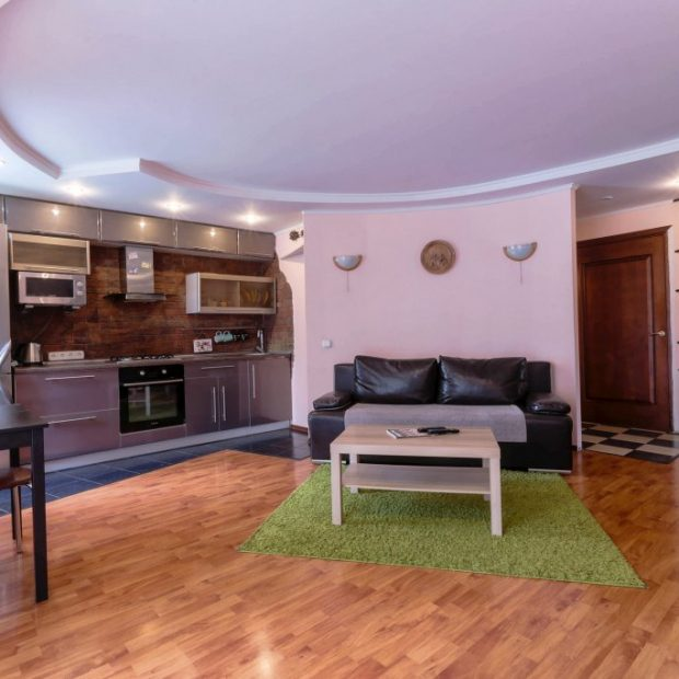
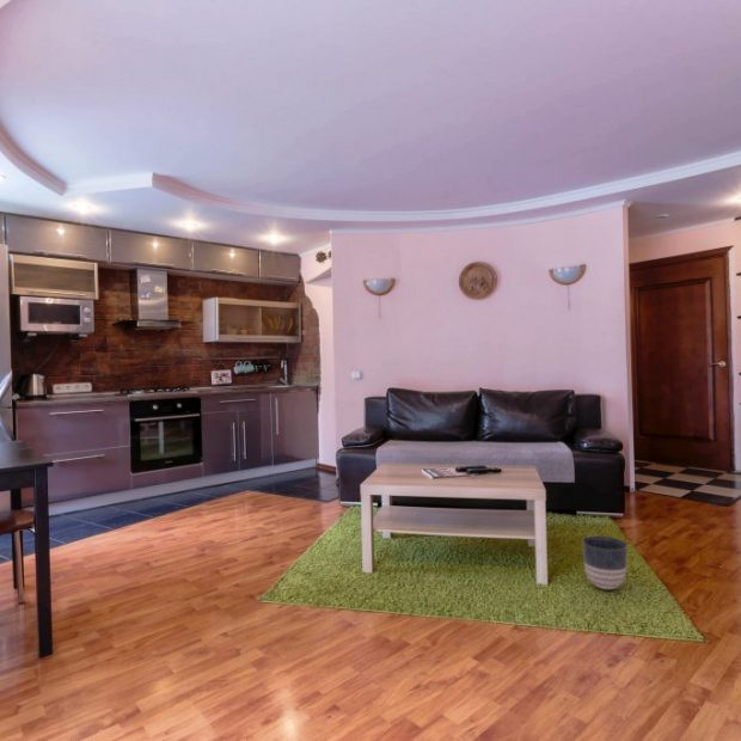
+ planter [581,534,629,590]
